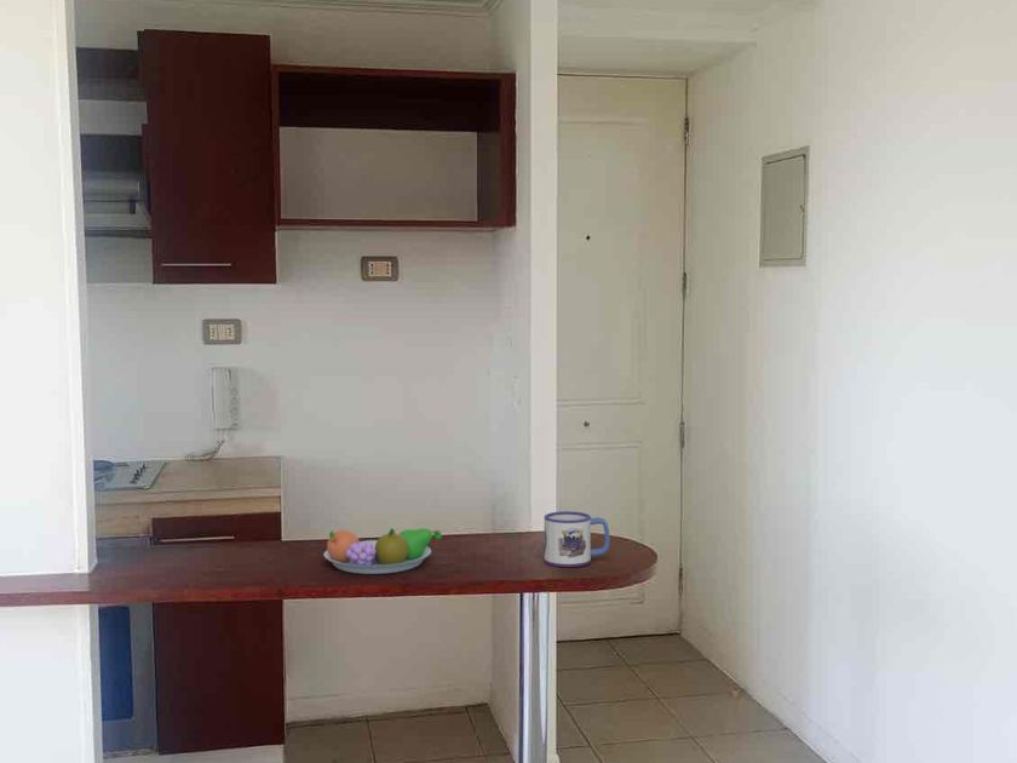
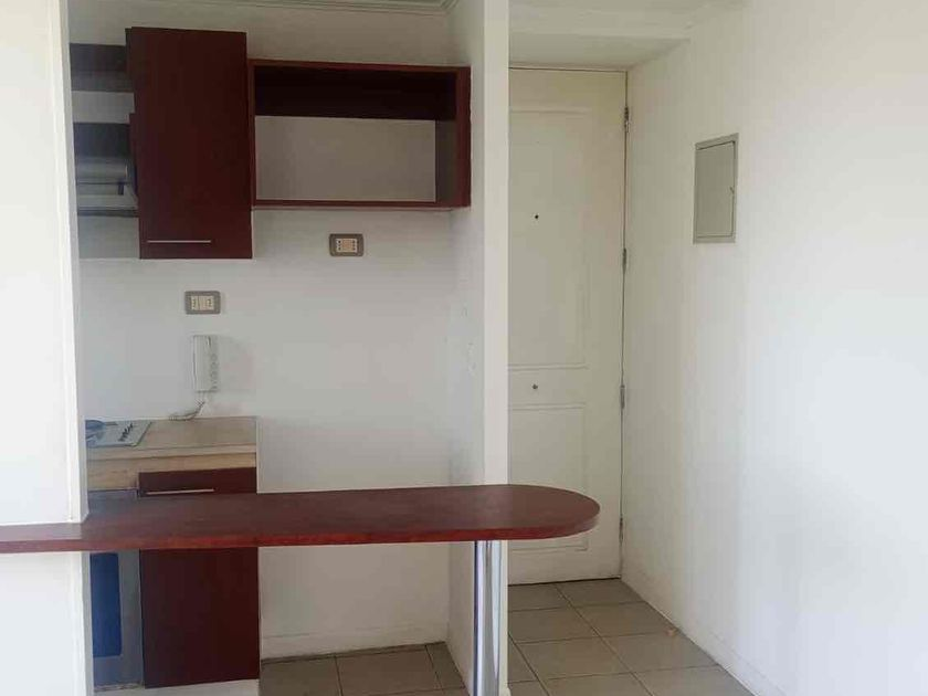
- mug [544,510,611,568]
- fruit bowl [323,527,443,575]
